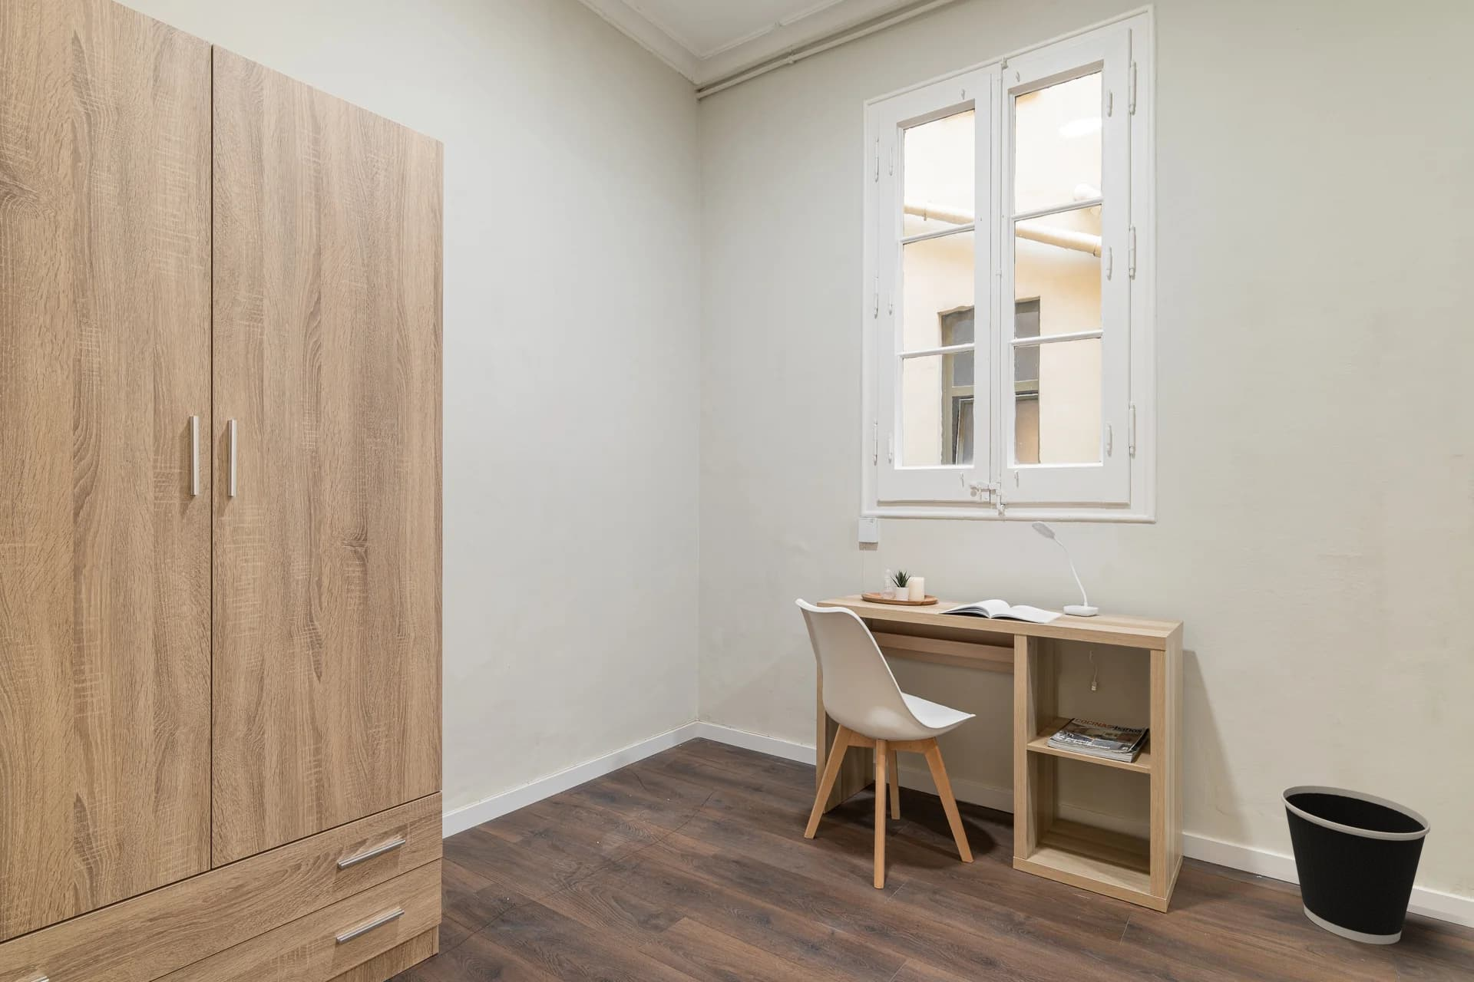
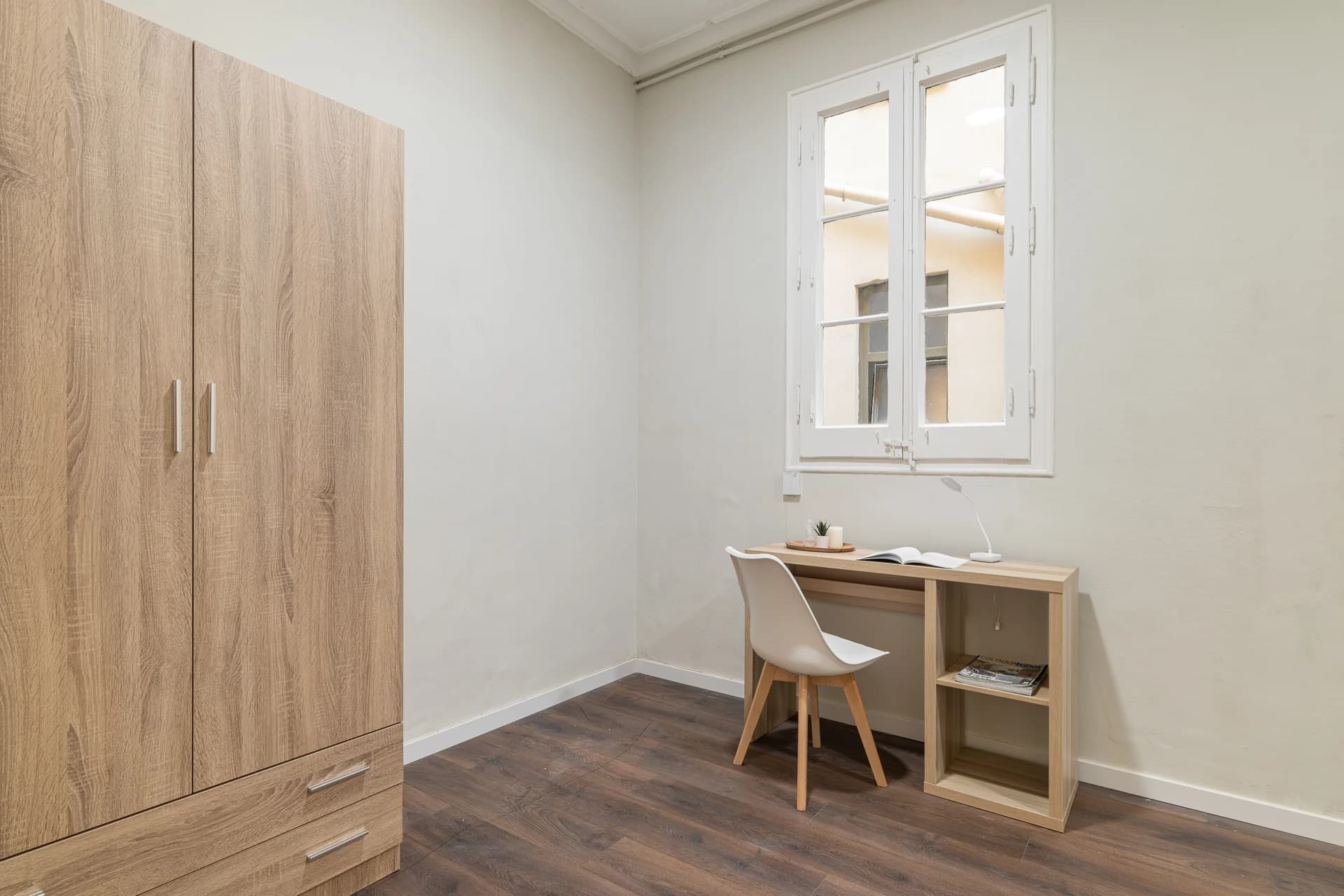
- wastebasket [1281,785,1431,945]
